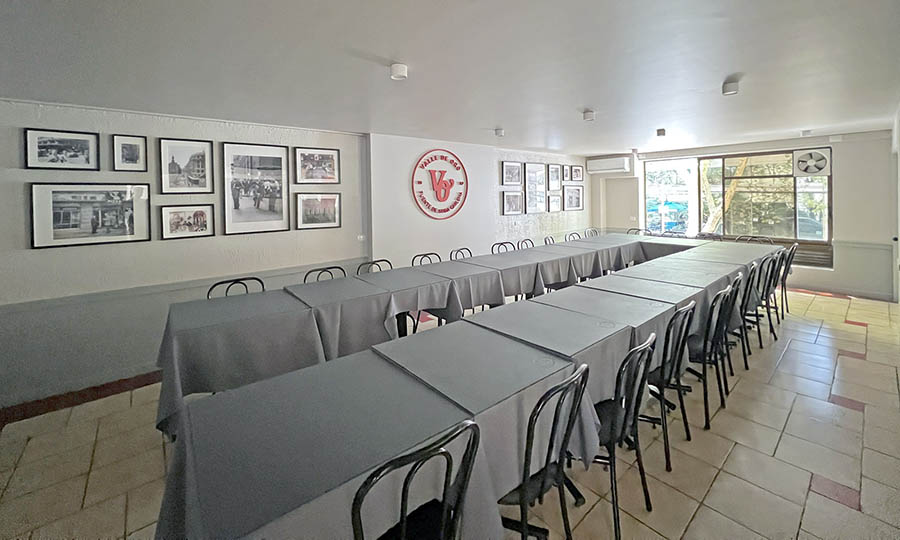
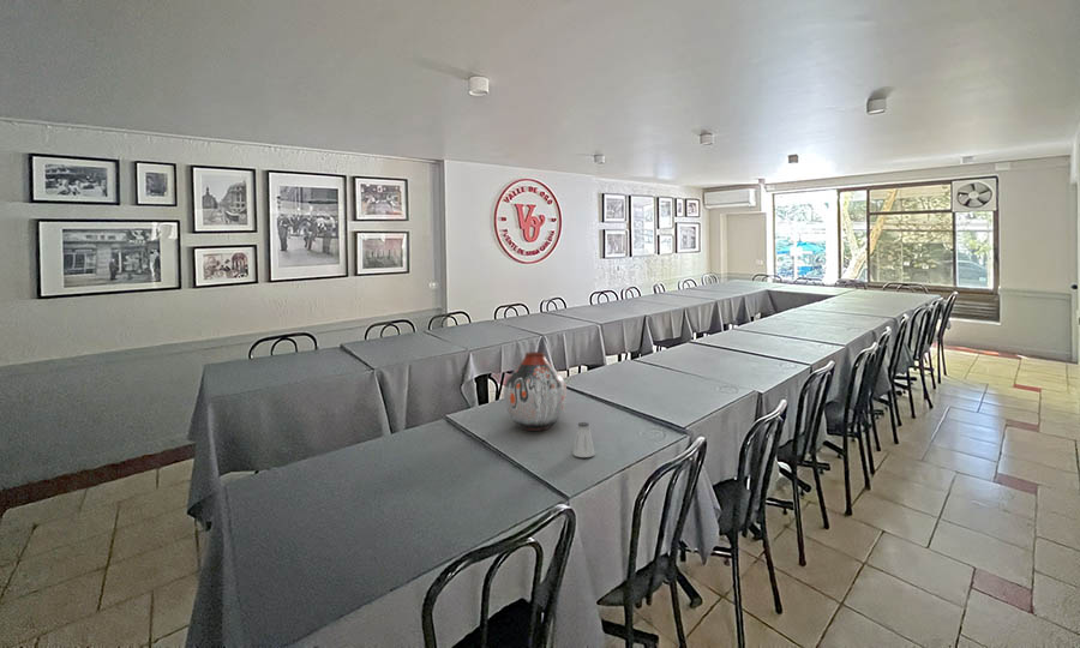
+ vase [503,350,568,432]
+ saltshaker [571,421,596,458]
